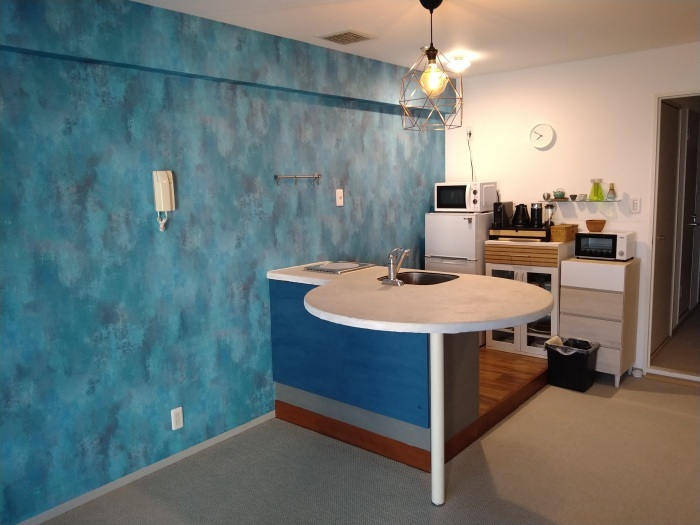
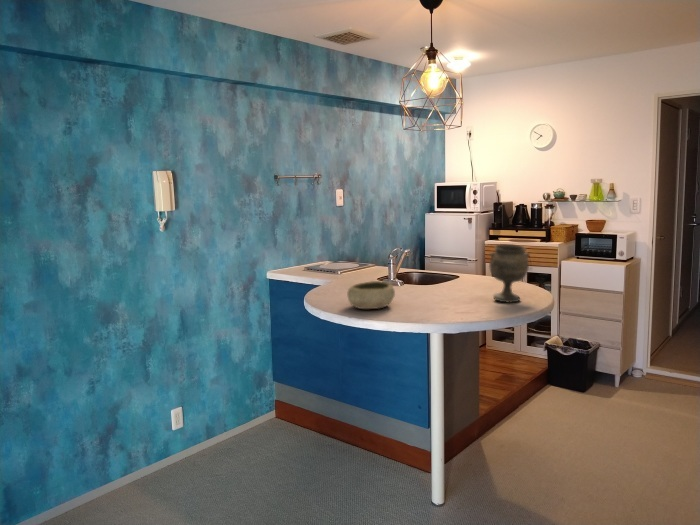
+ goblet [488,243,531,304]
+ bowl [346,280,396,310]
